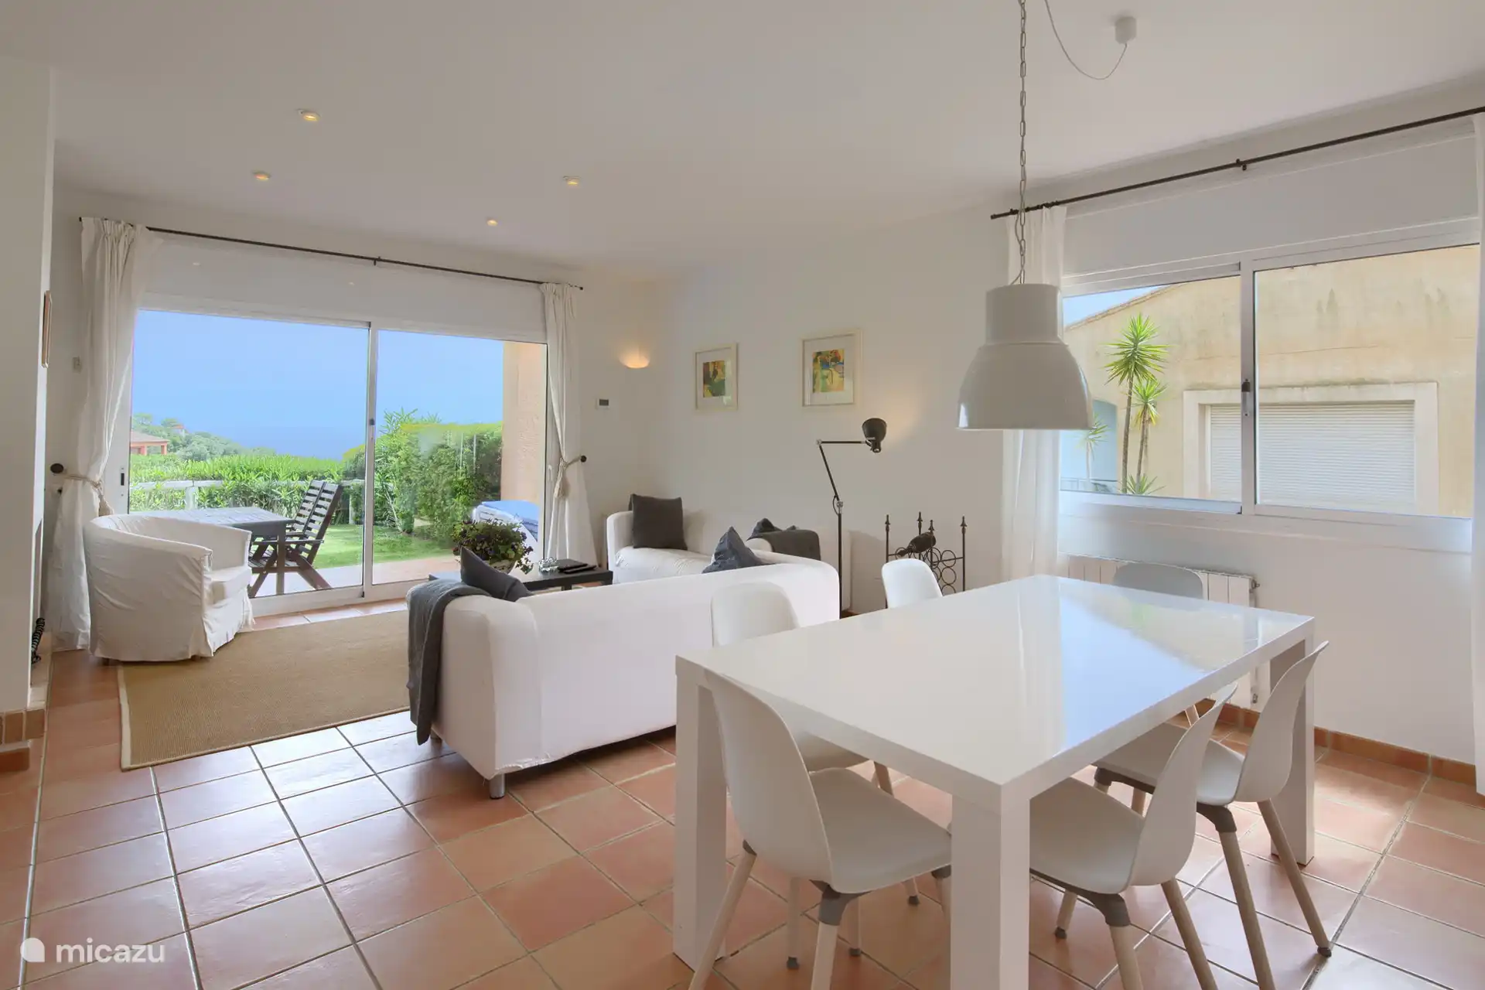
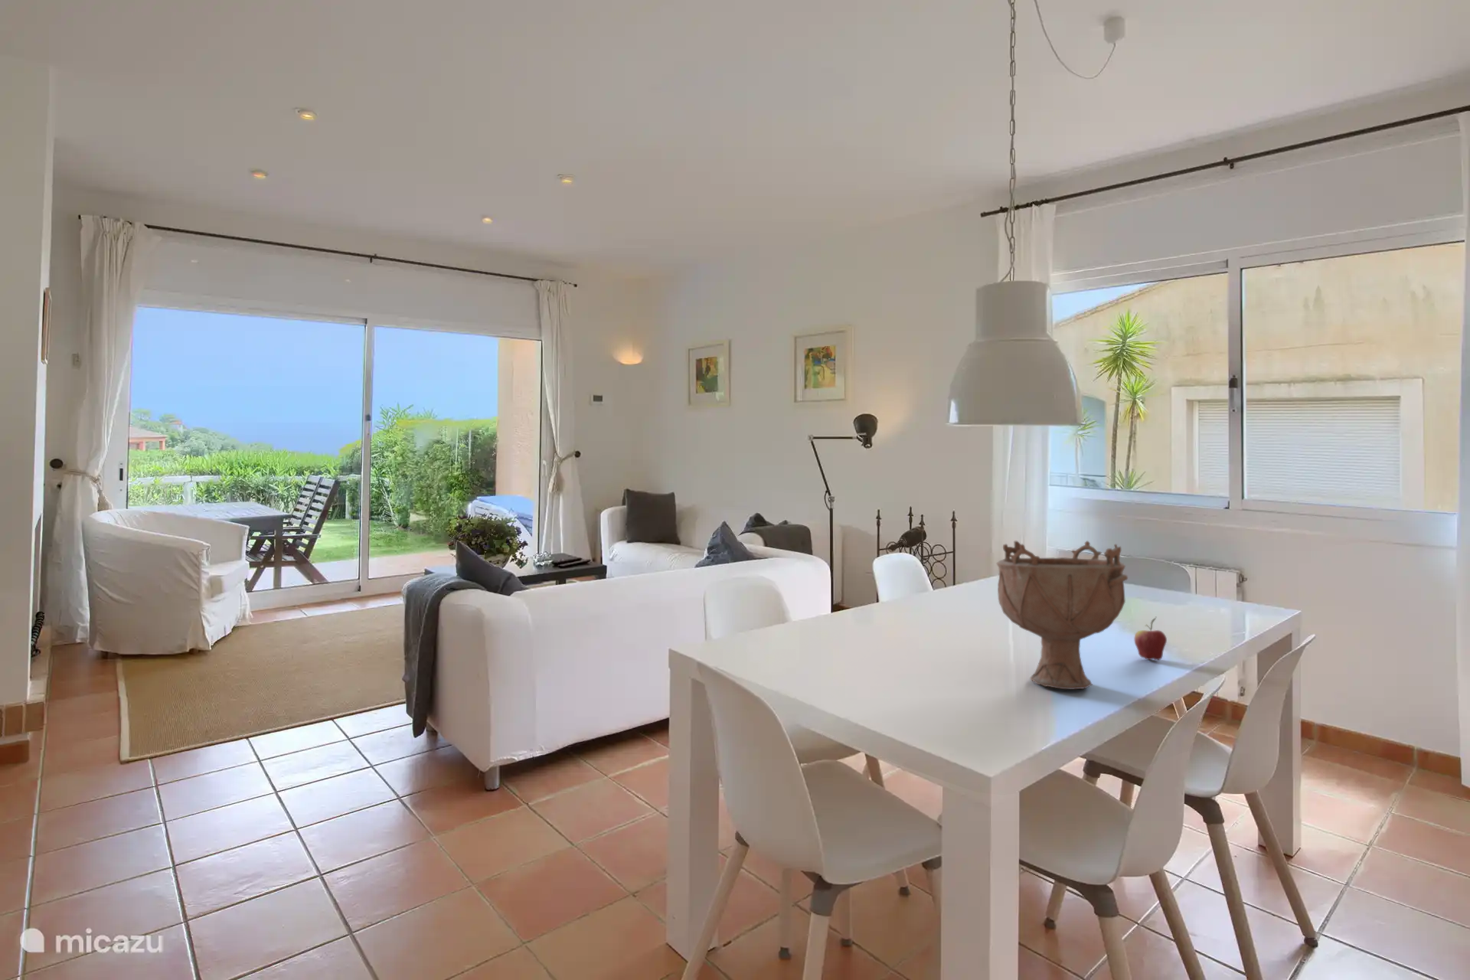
+ fruit [1134,616,1168,661]
+ decorative bowl [996,539,1129,690]
